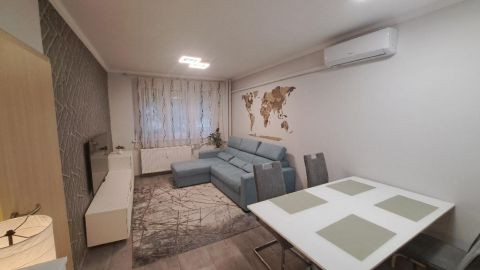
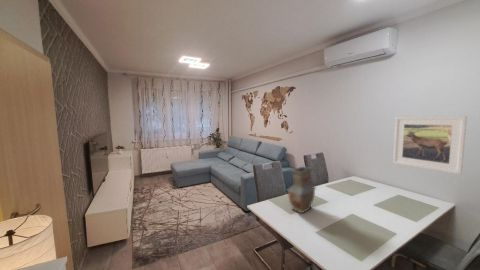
+ vase [286,166,317,214]
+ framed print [392,115,468,176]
